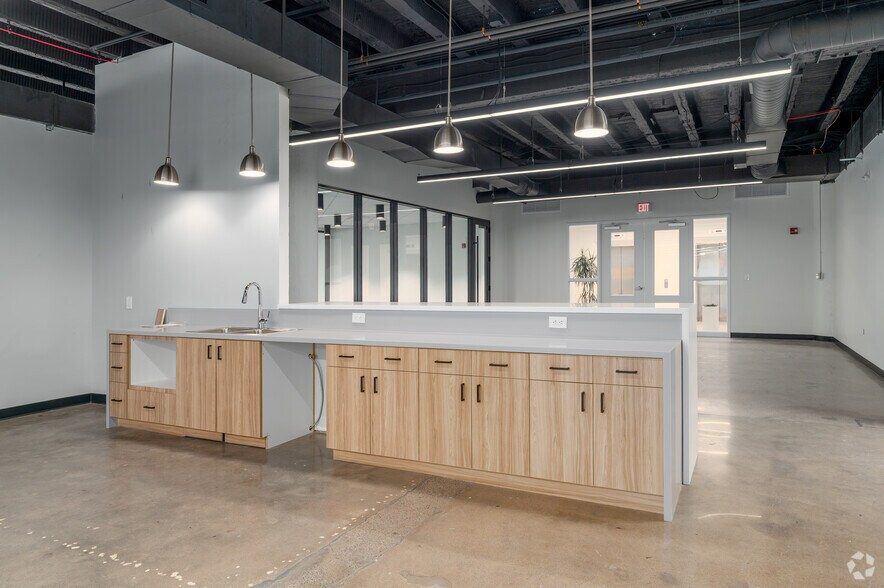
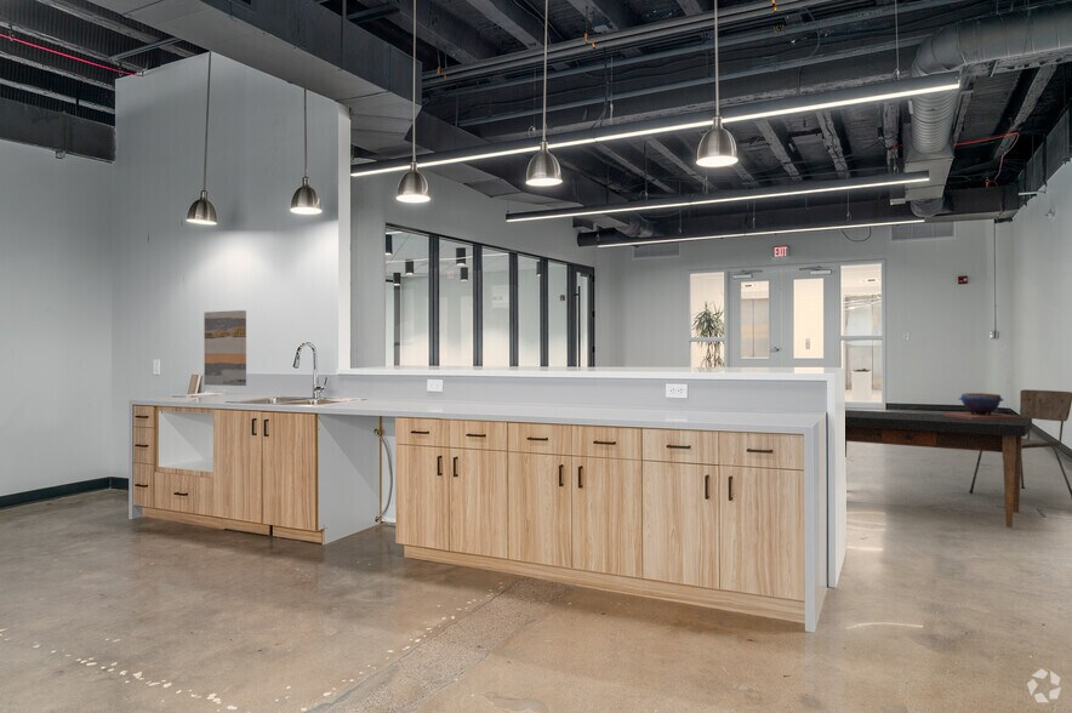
+ dining table [844,409,1033,529]
+ wall art [203,309,247,387]
+ dining chair [968,388,1072,500]
+ decorative bowl [942,392,1021,420]
